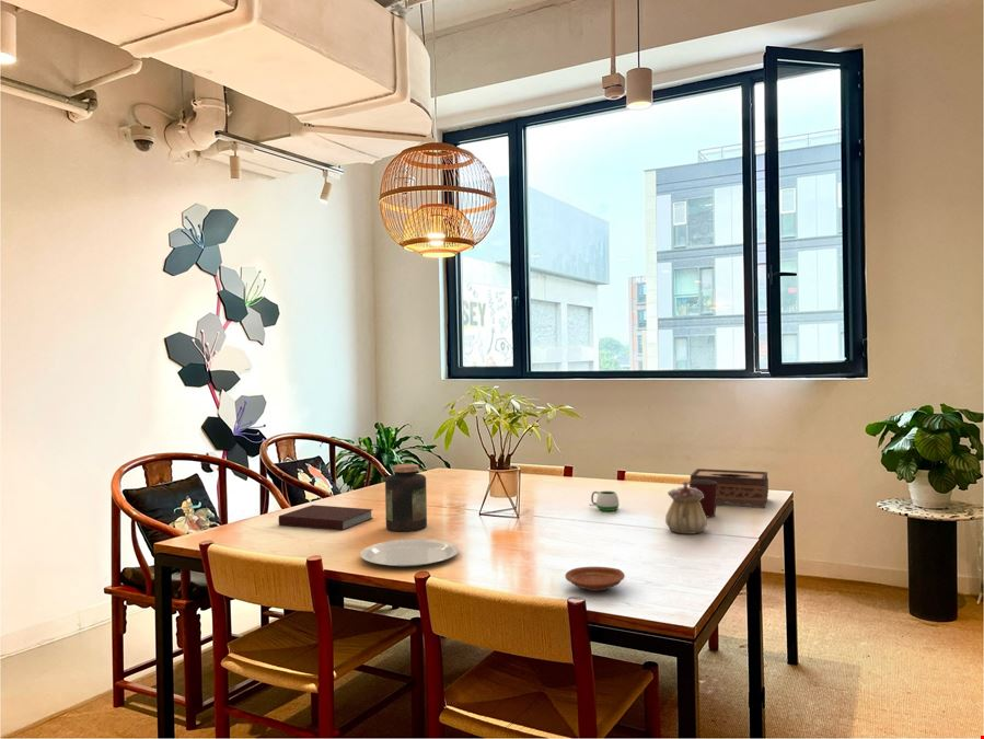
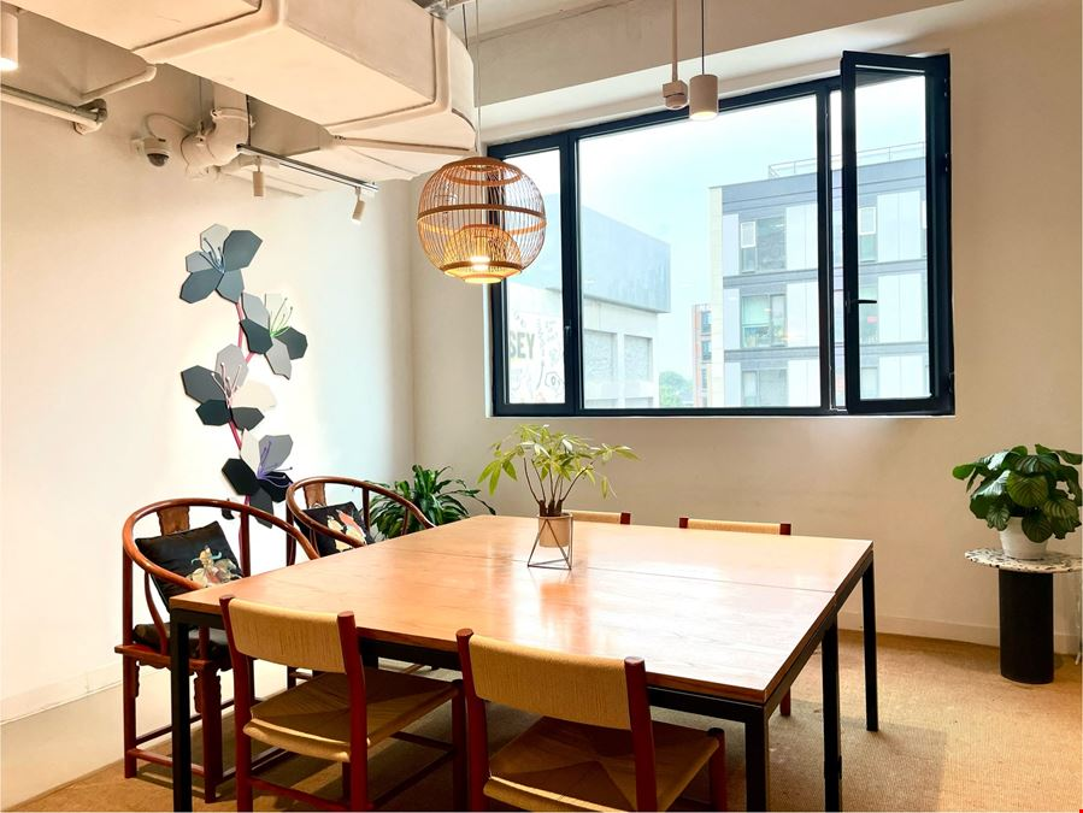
- plate [564,566,626,592]
- teapot [664,480,708,535]
- jar [384,463,428,532]
- tissue box [690,467,769,509]
- notebook [278,504,373,532]
- mug [588,490,621,512]
- mug [688,480,717,518]
- plate [359,538,460,568]
